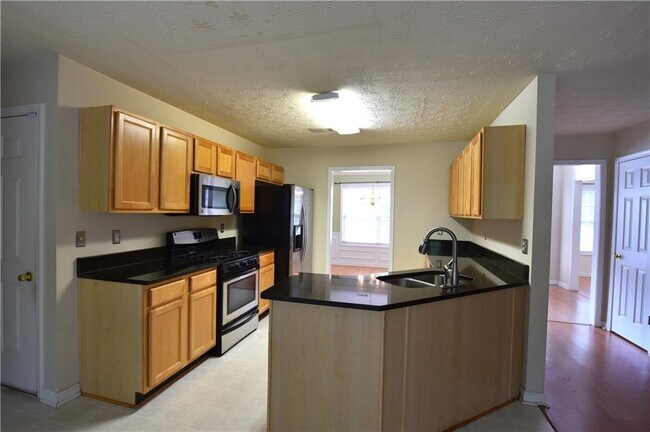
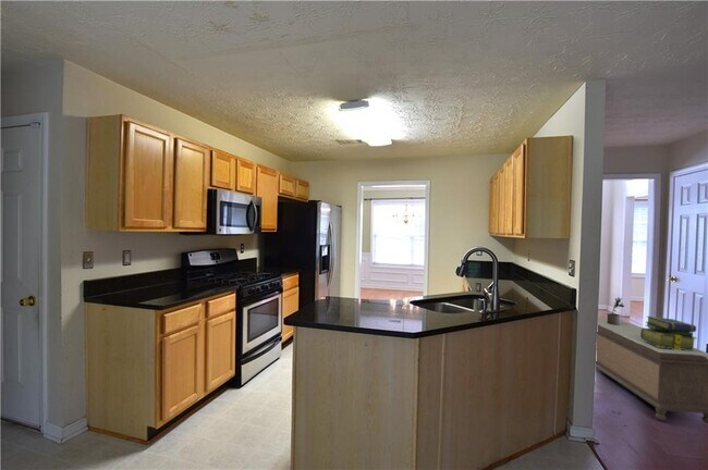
+ bench [595,316,708,424]
+ potted plant [606,296,625,325]
+ stack of books [640,316,698,351]
